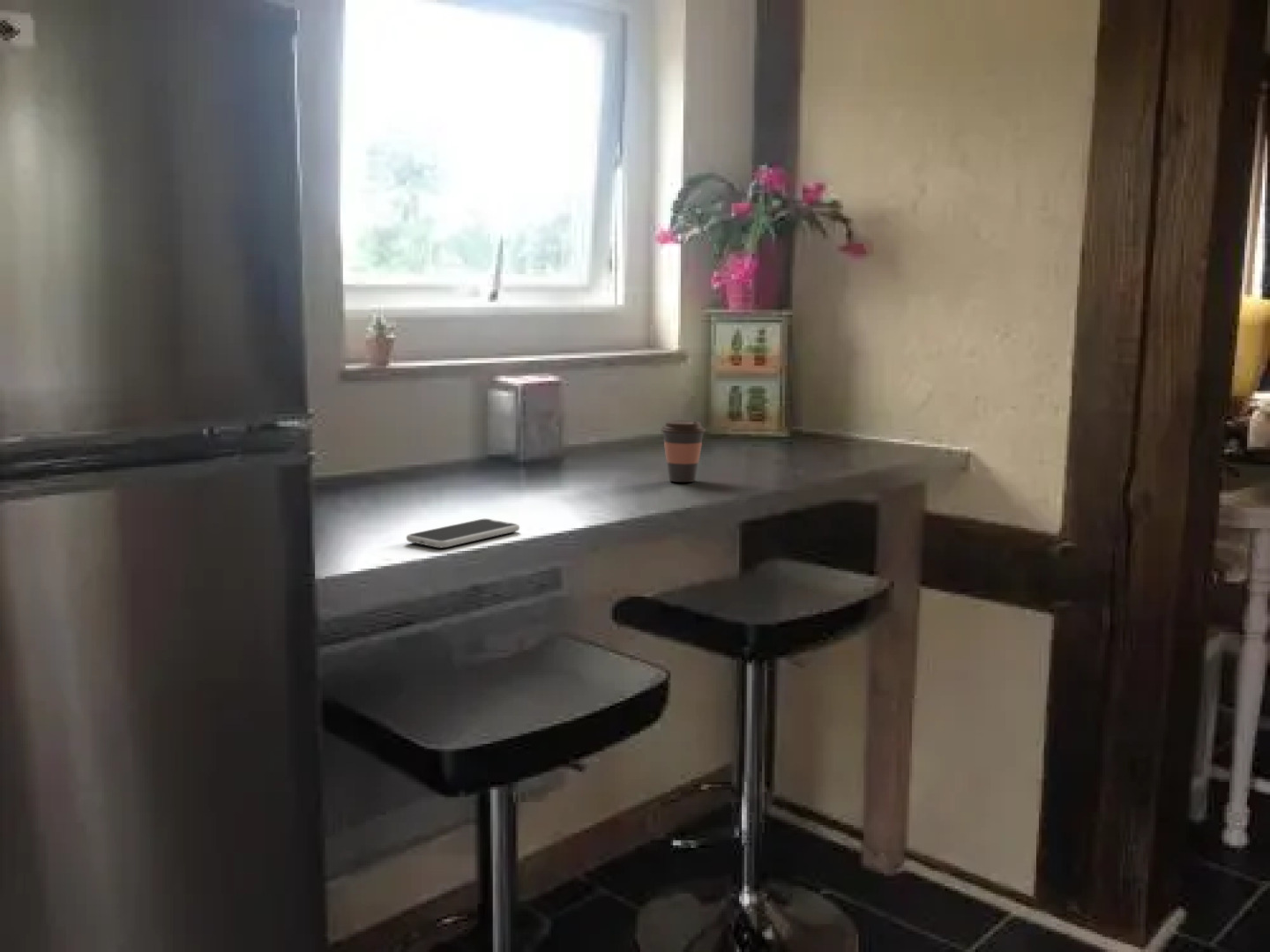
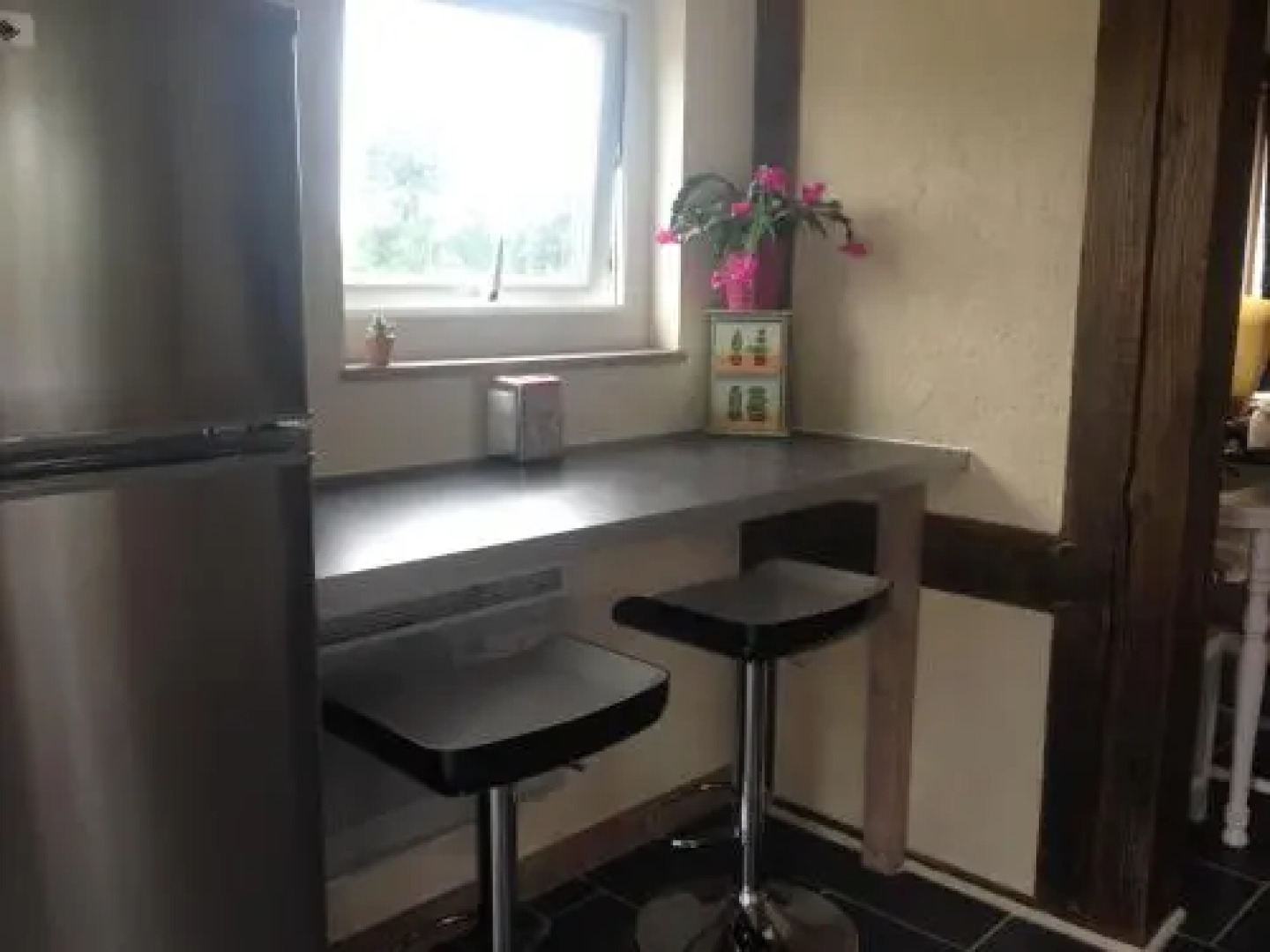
- smartphone [406,517,520,548]
- coffee cup [660,420,707,483]
